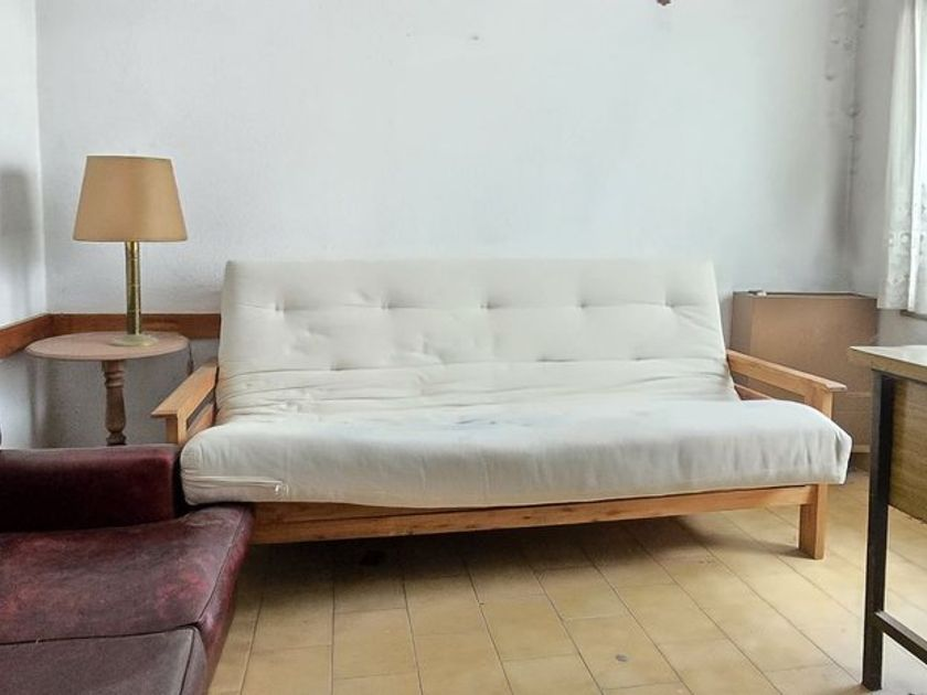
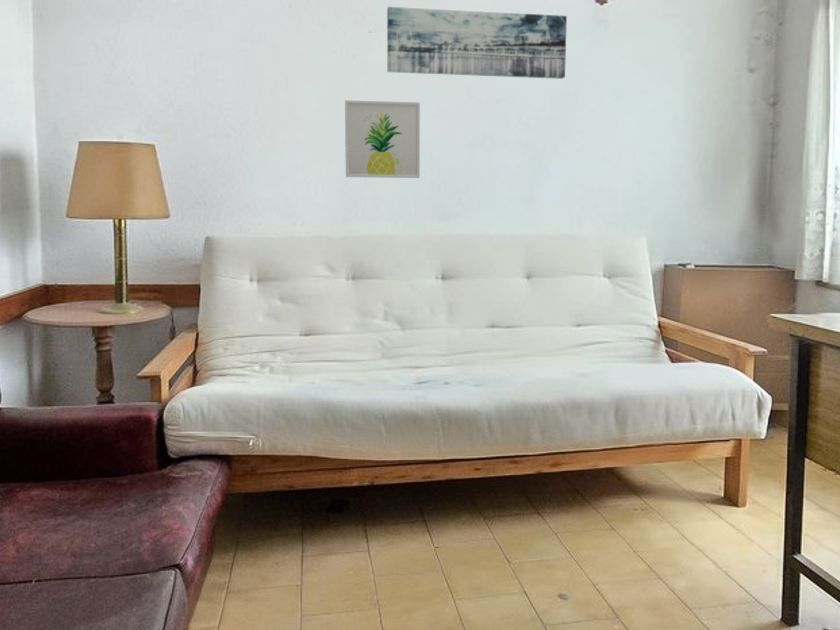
+ wall art [344,99,421,179]
+ wall art [386,5,568,80]
